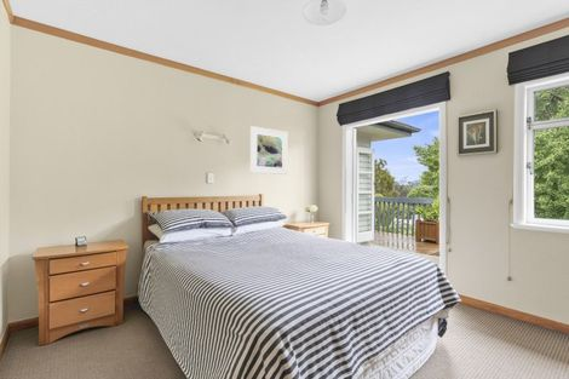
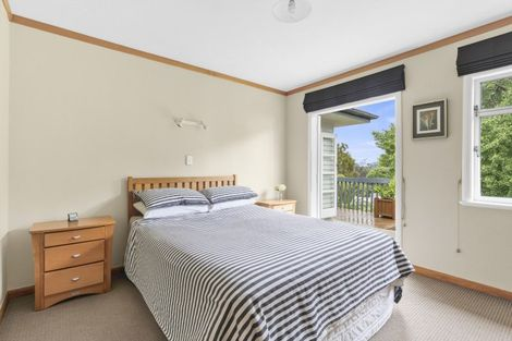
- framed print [249,125,288,176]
